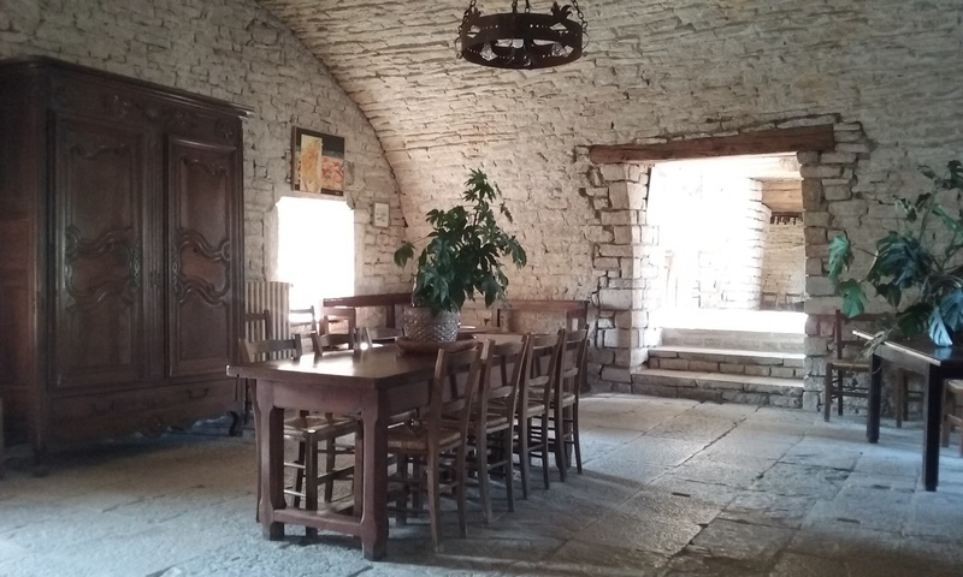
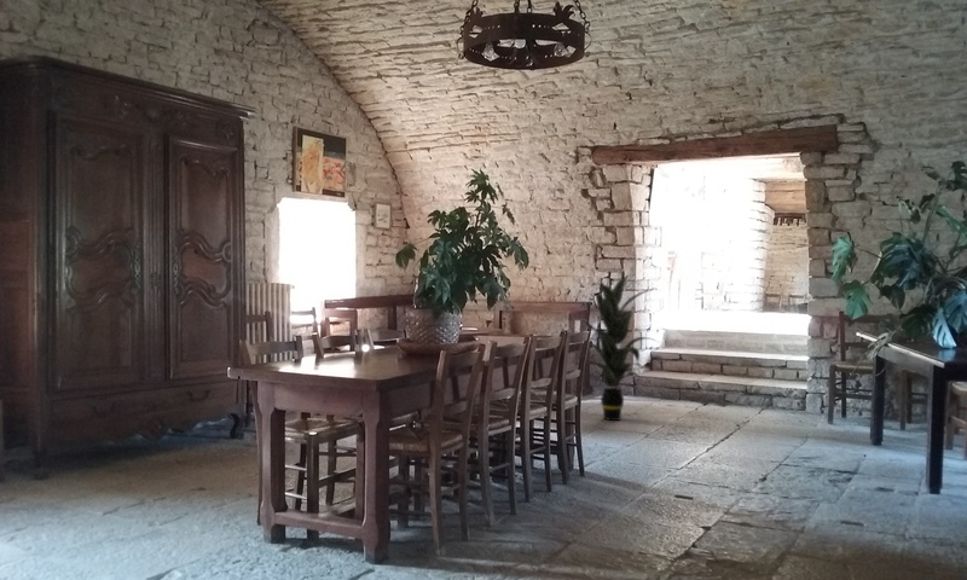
+ indoor plant [581,273,659,422]
